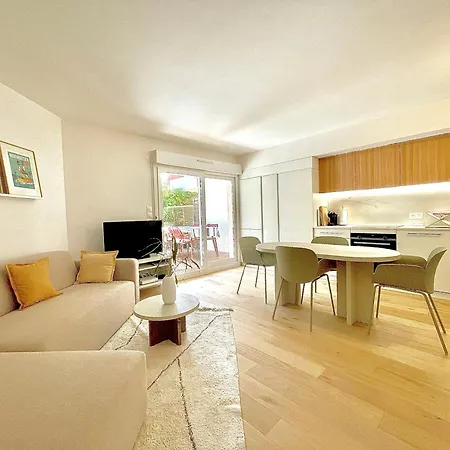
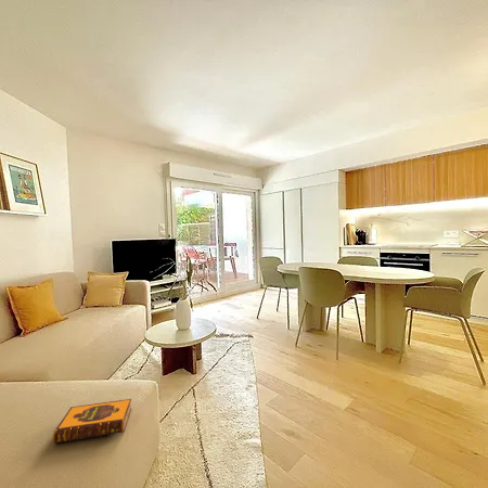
+ hardback book [52,398,132,445]
